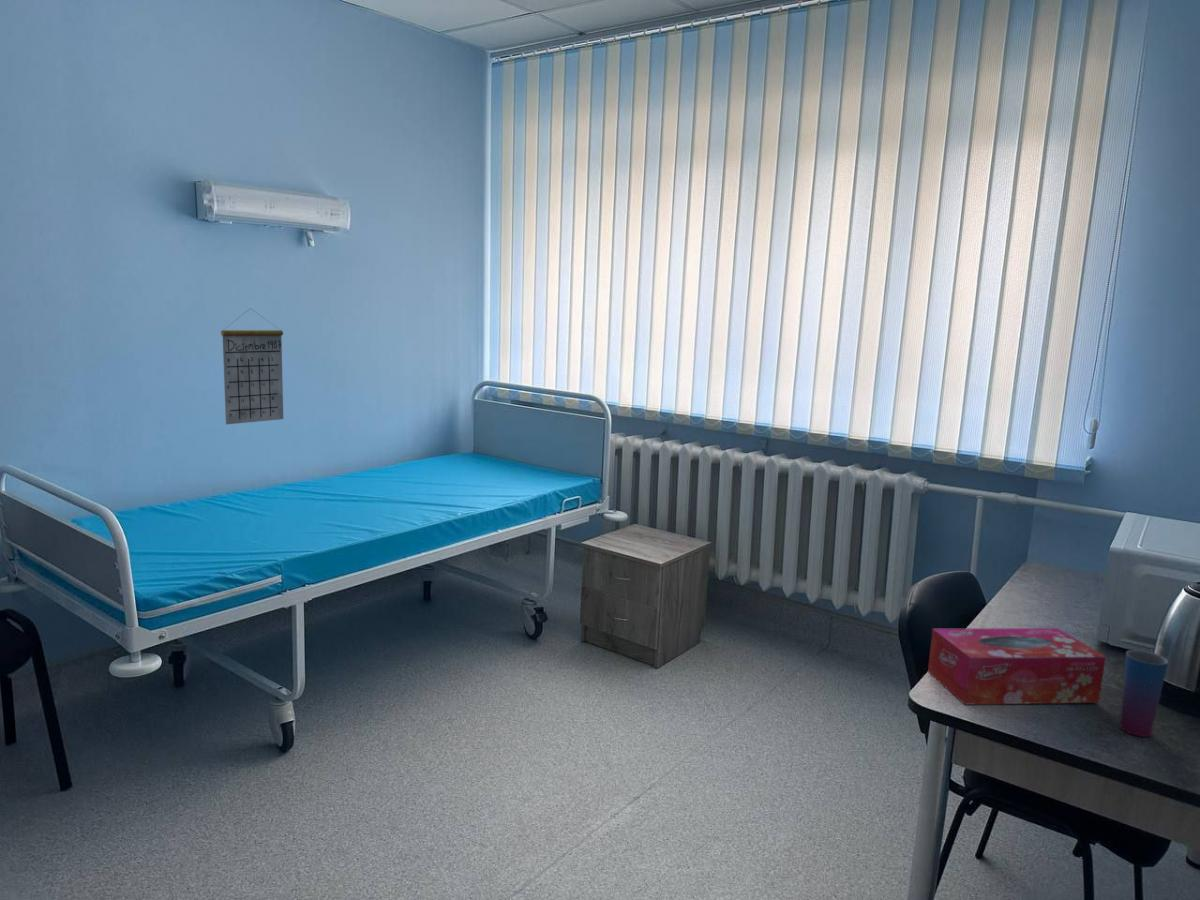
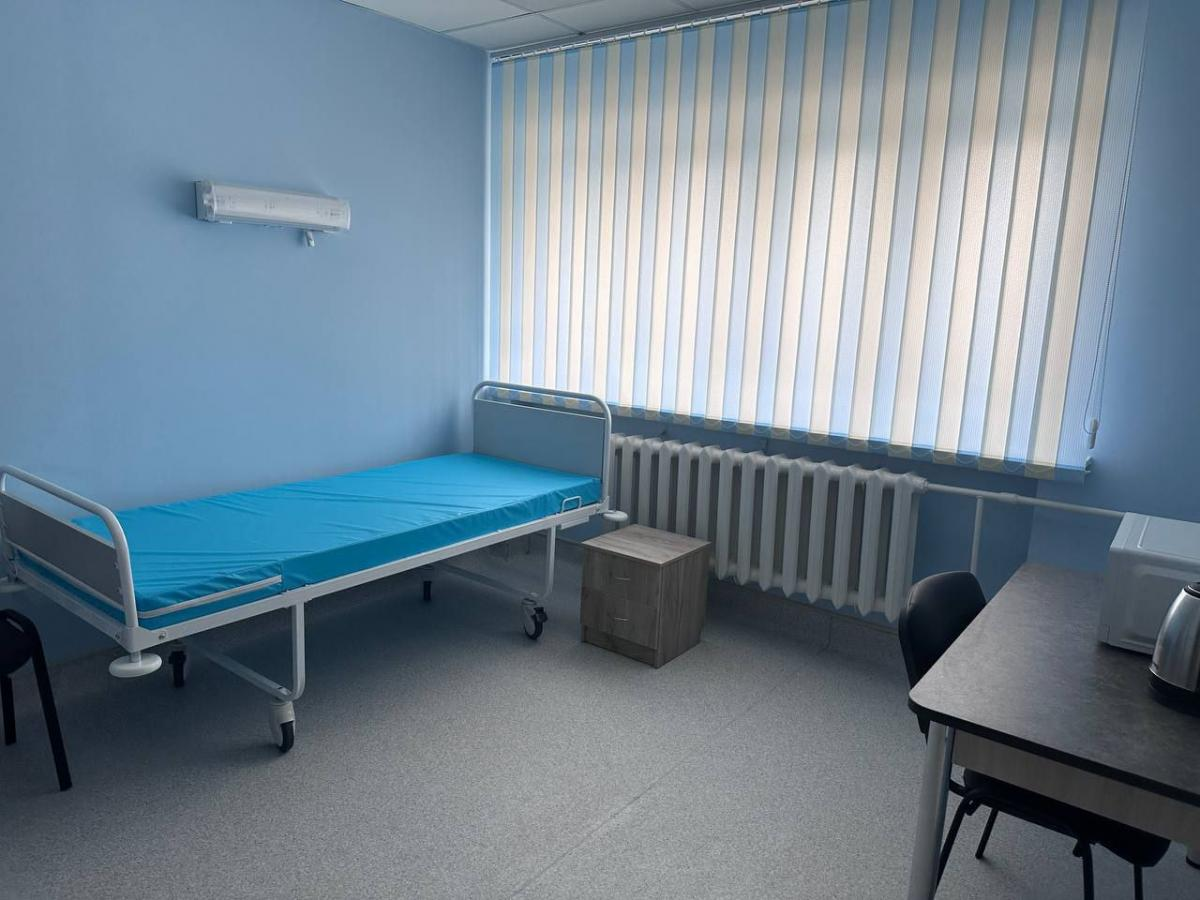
- tissue box [927,627,1107,706]
- cup [1120,649,1169,738]
- calendar [220,307,284,425]
